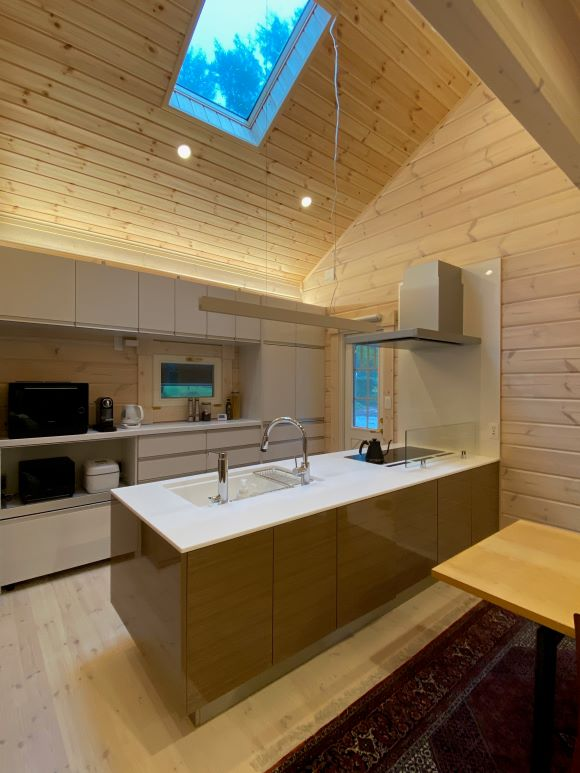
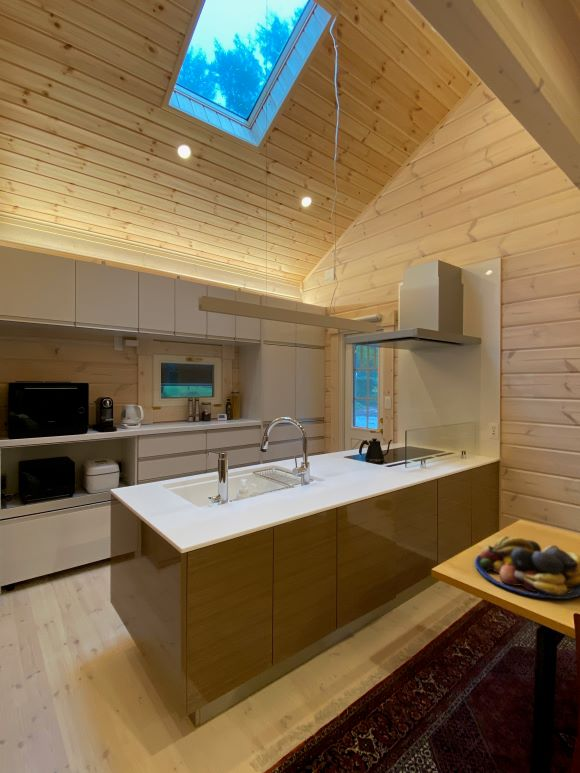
+ fruit bowl [474,535,580,600]
